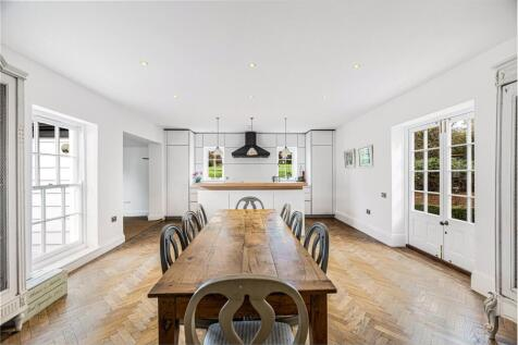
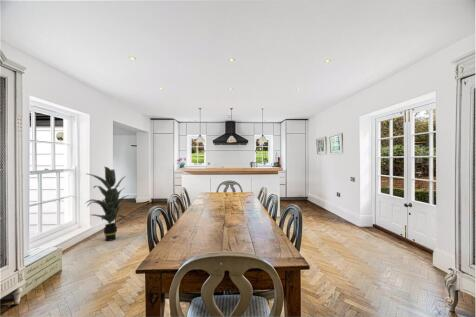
+ indoor plant [85,166,132,242]
